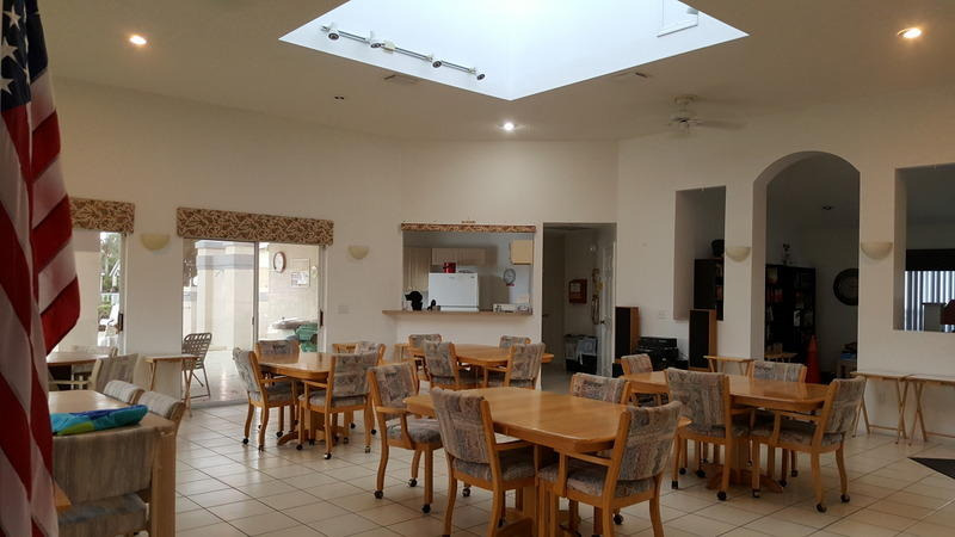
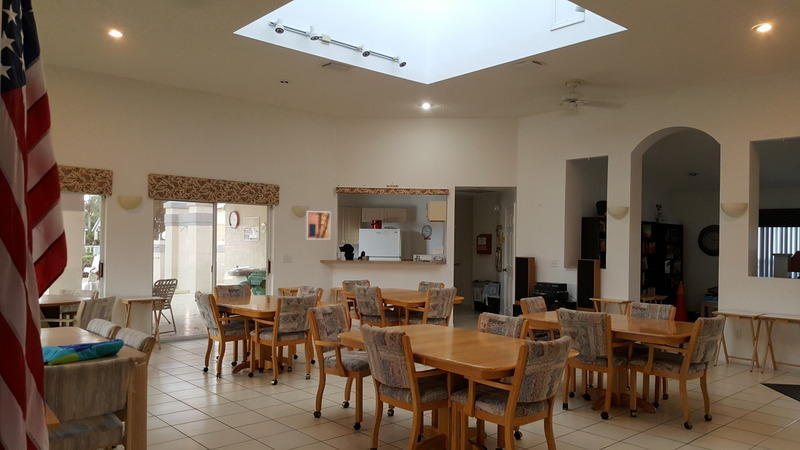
+ wall art [304,210,332,241]
